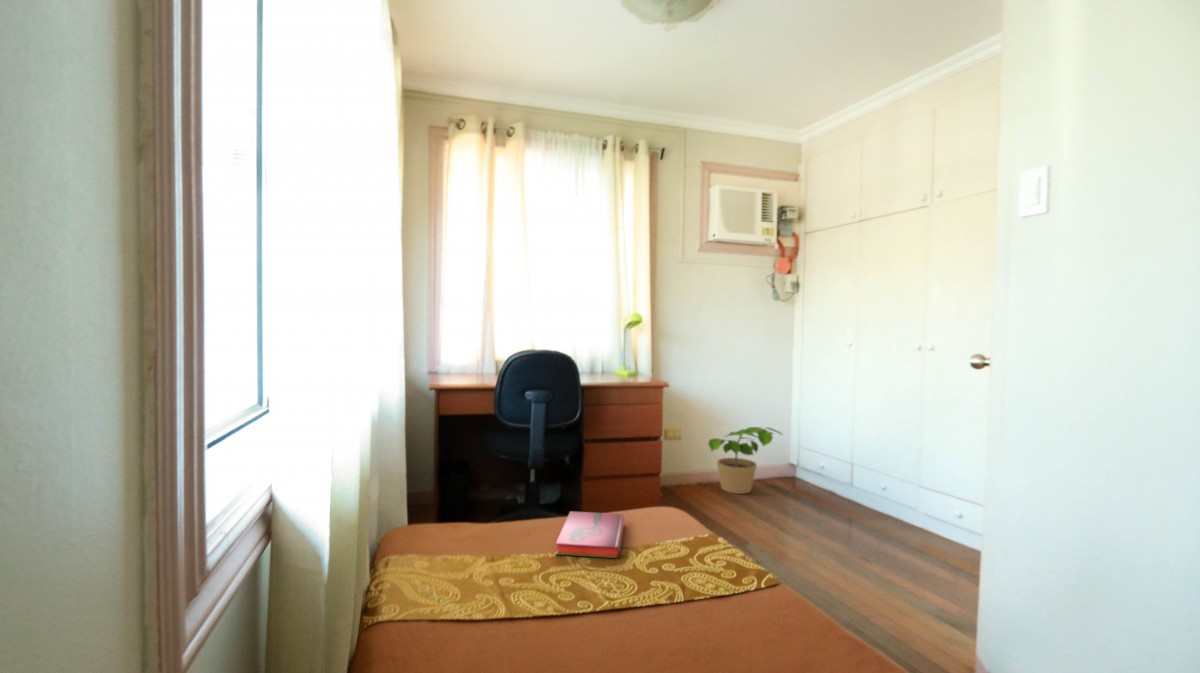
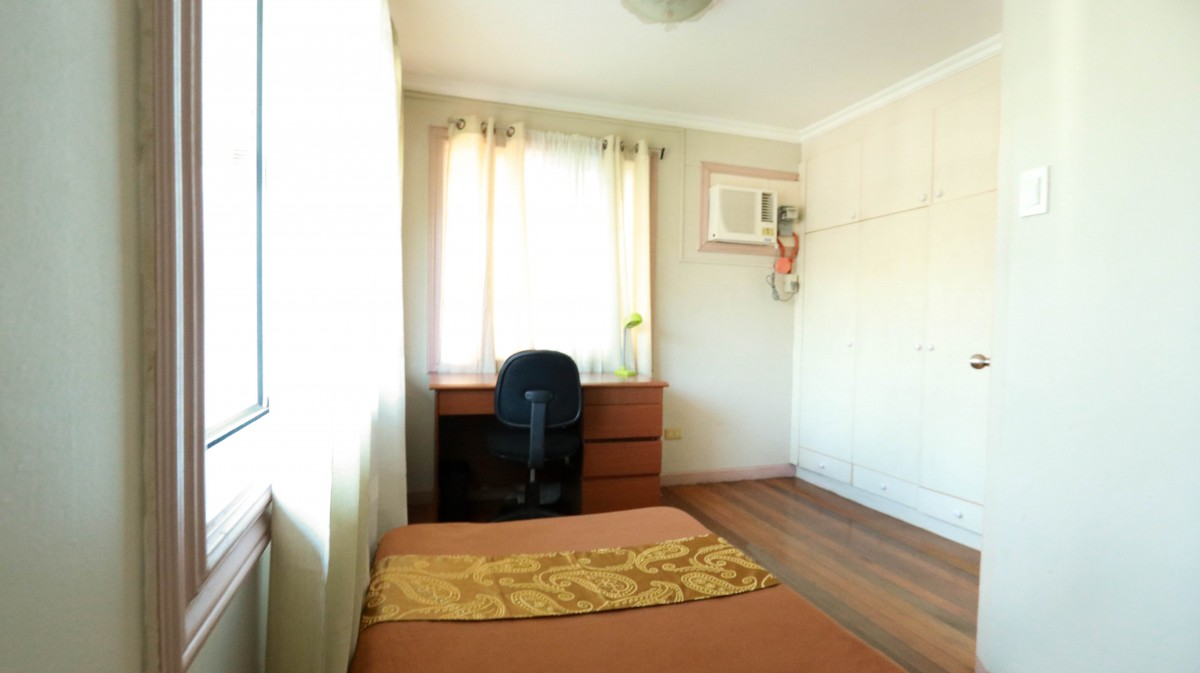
- hardback book [554,510,626,560]
- potted plant [707,426,785,495]
